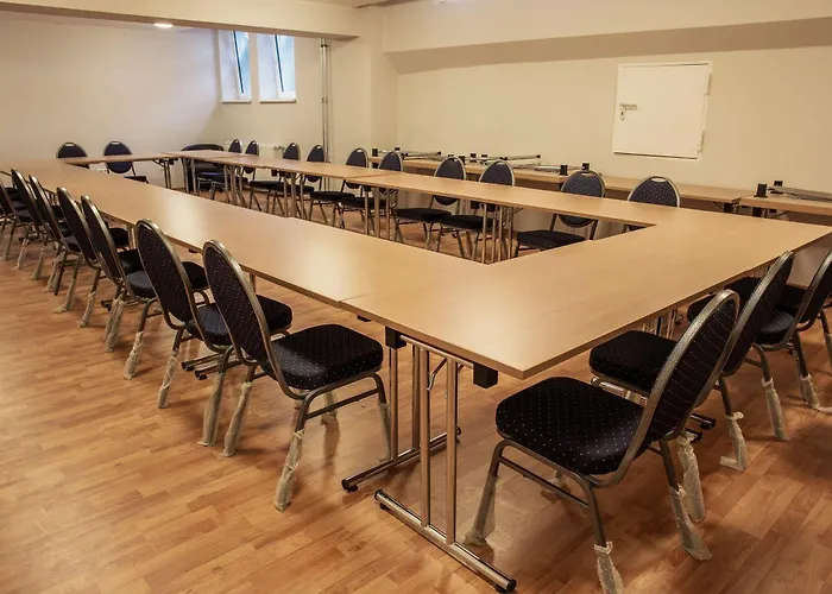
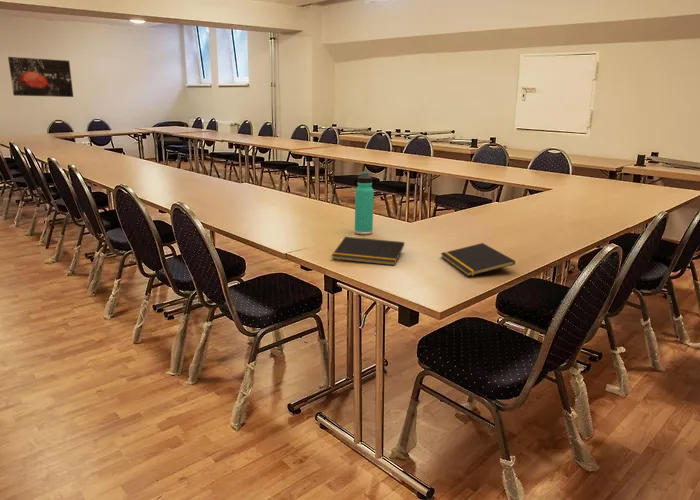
+ wall art [7,56,74,98]
+ notepad [330,236,405,266]
+ notepad [440,242,516,277]
+ thermos bottle [354,170,375,236]
